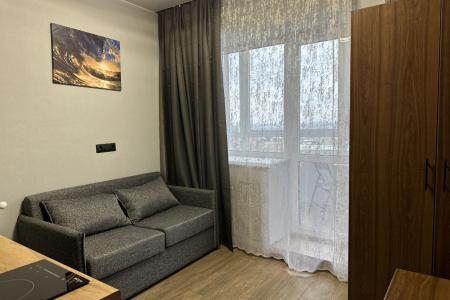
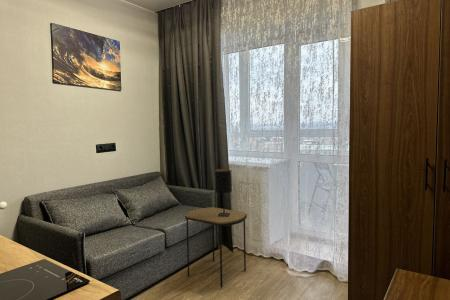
+ side table [184,206,248,289]
+ table lamp [214,168,233,217]
